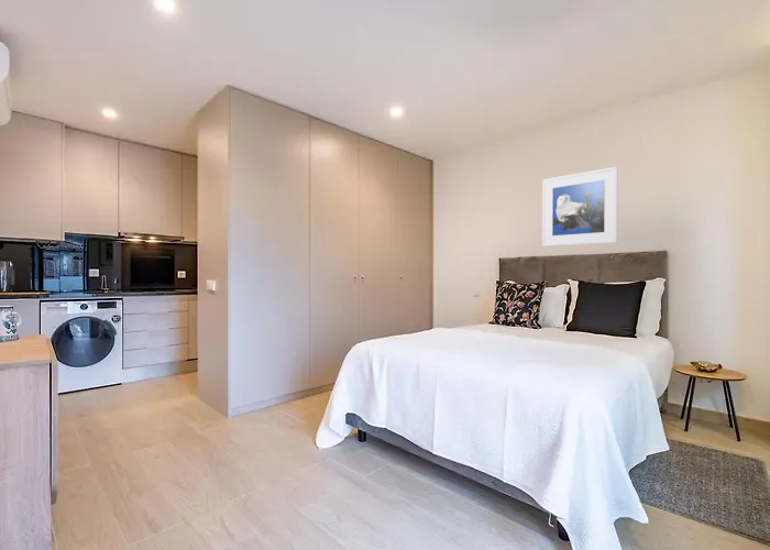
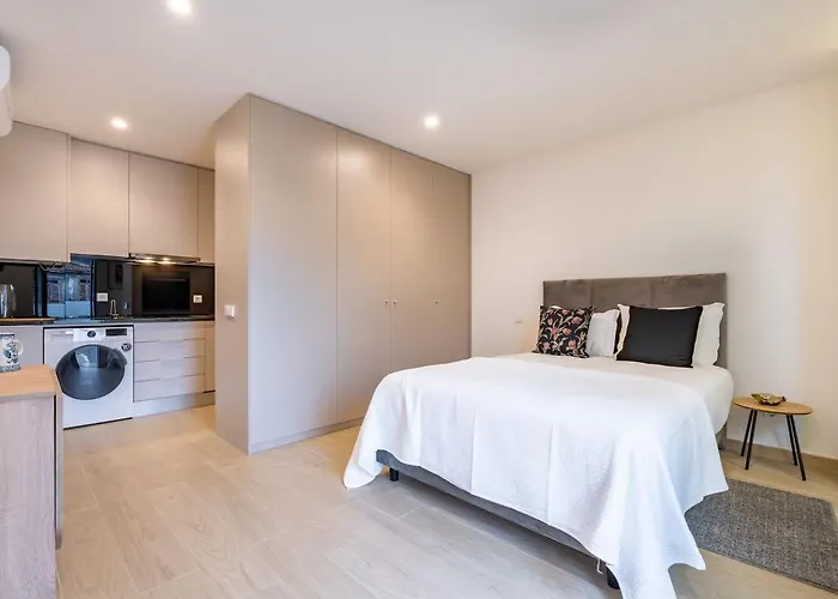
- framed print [541,165,619,248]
